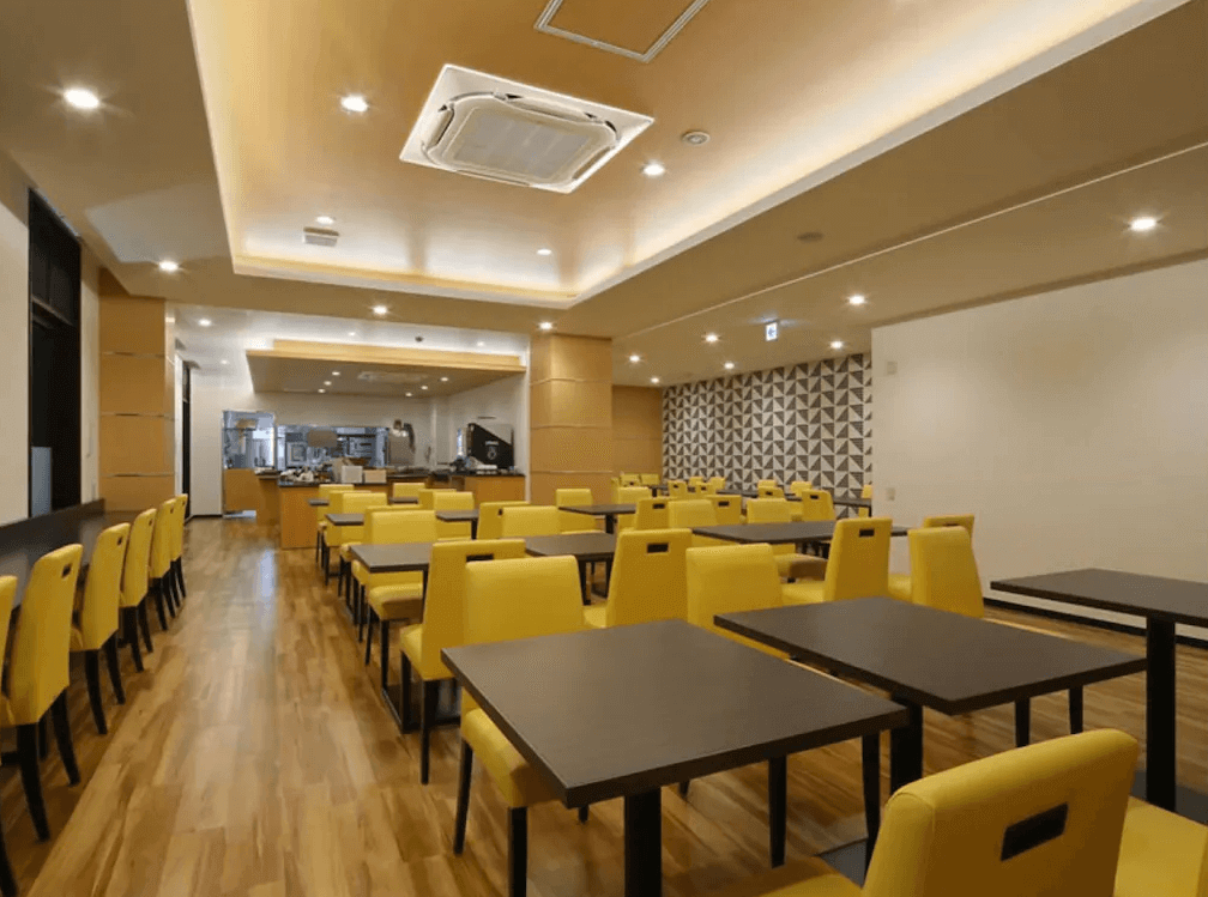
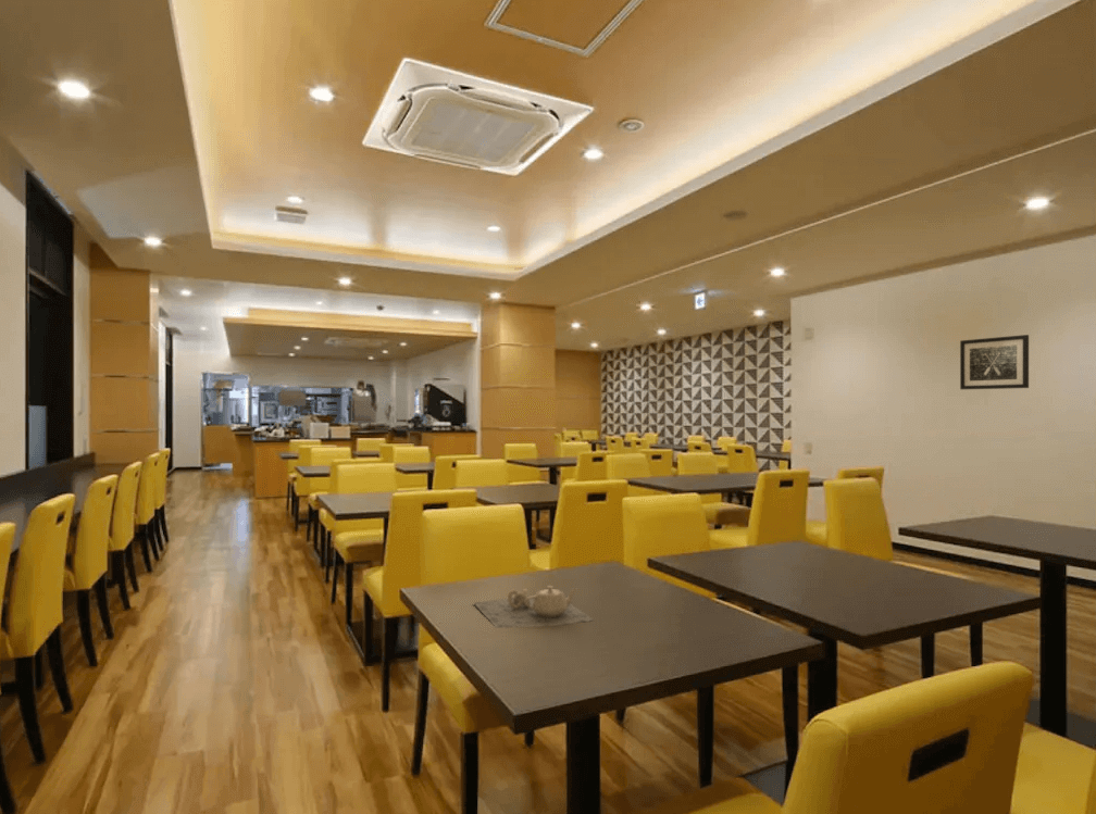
+ teapot [473,585,595,629]
+ wall art [959,334,1030,390]
